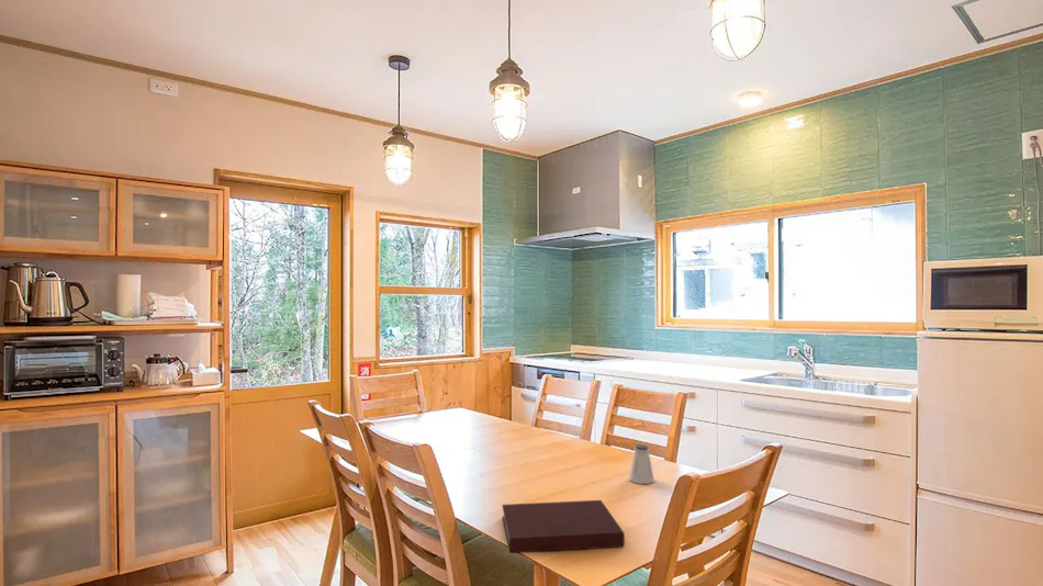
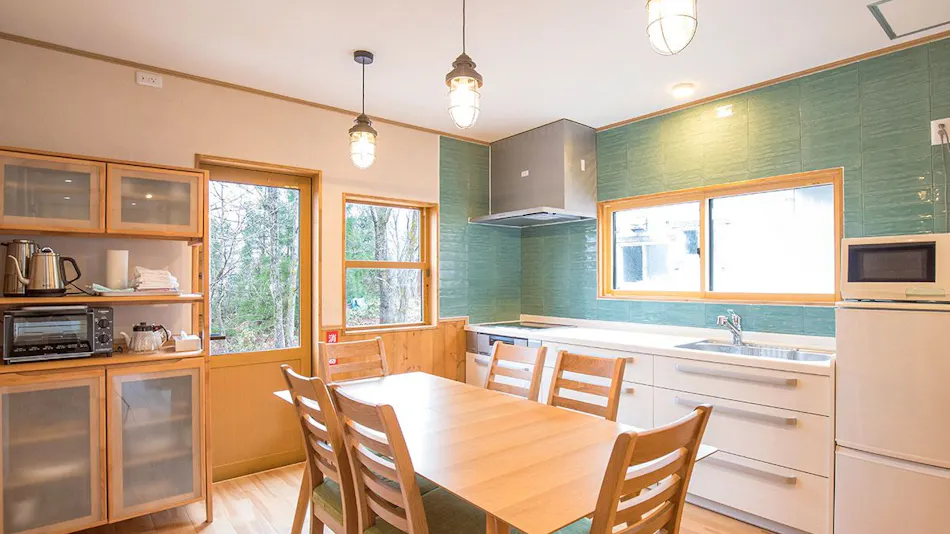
- notebook [501,499,626,554]
- saltshaker [628,443,655,485]
